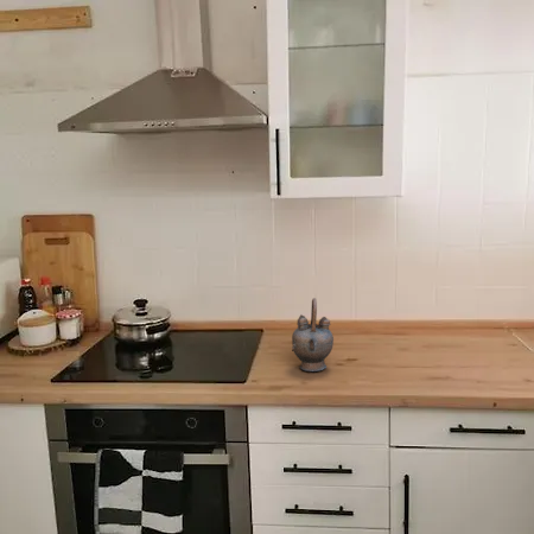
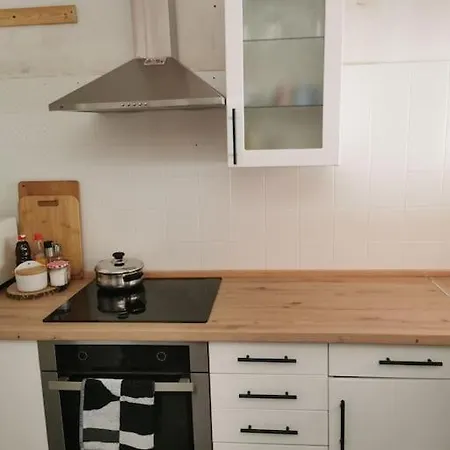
- teapot [291,297,335,373]
